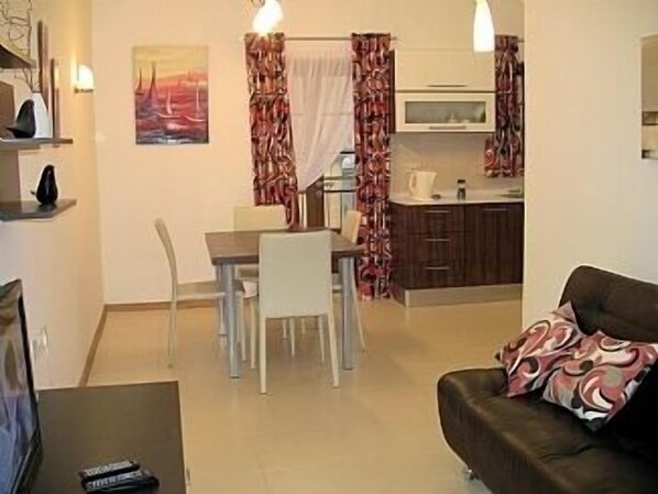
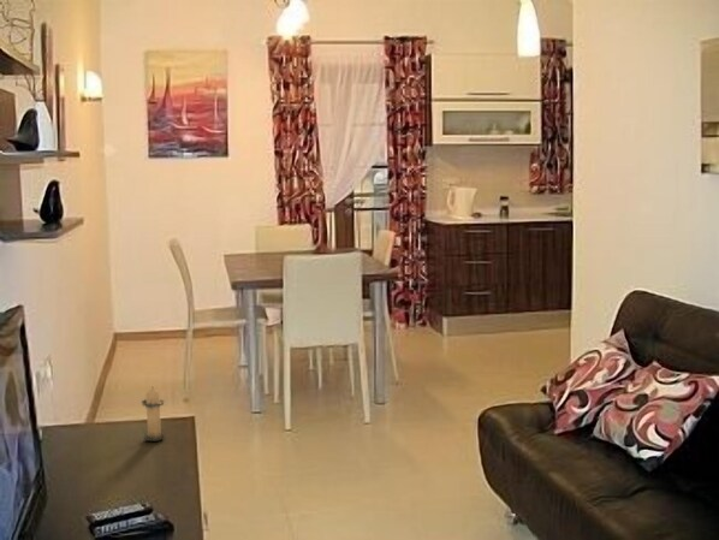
+ candle [141,387,167,443]
